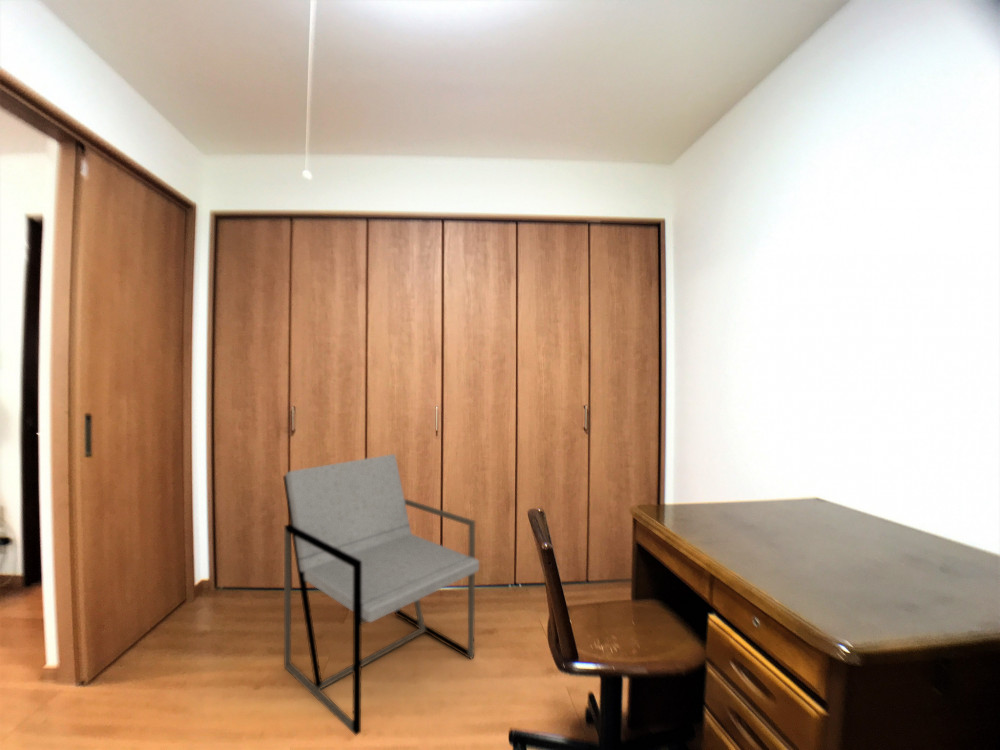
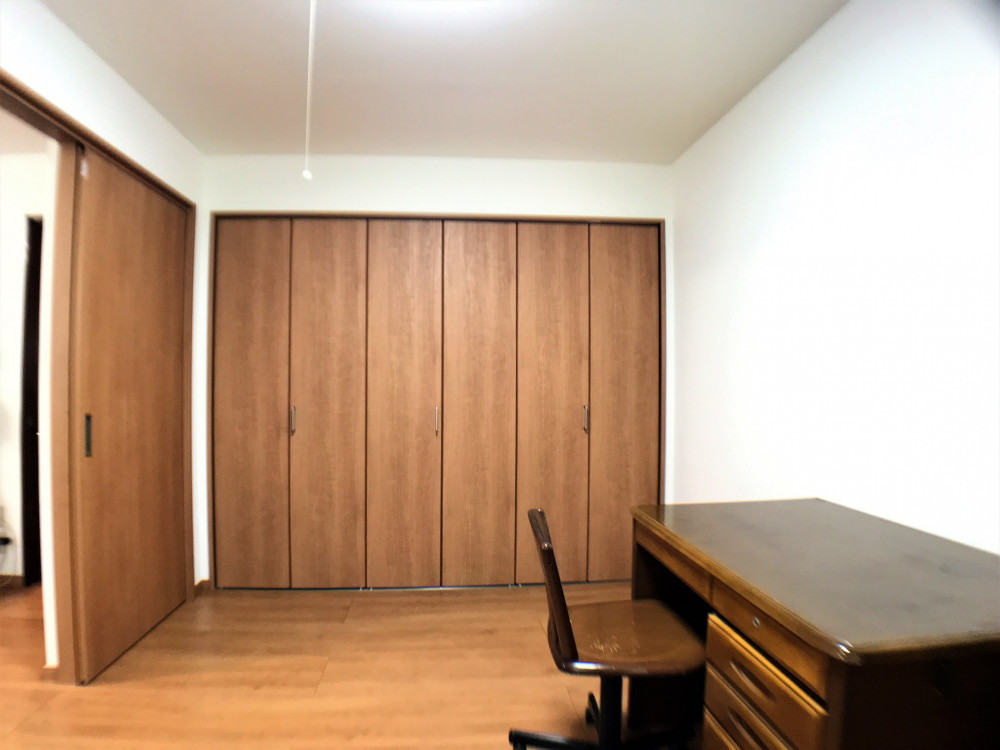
- armchair [282,453,480,736]
